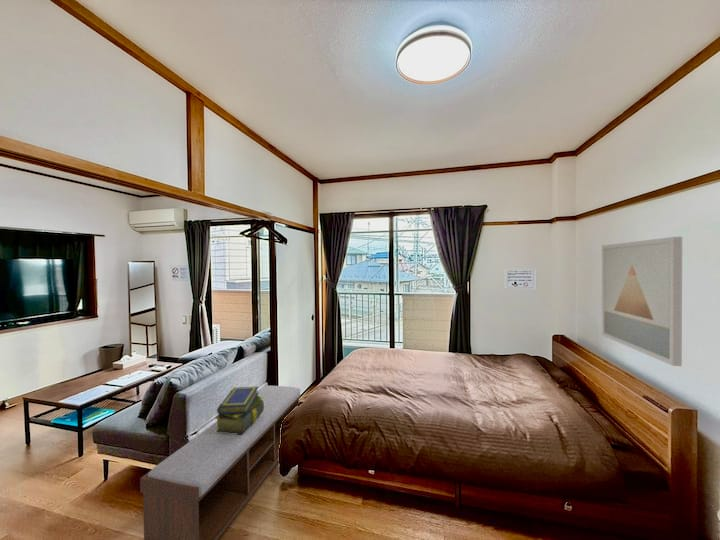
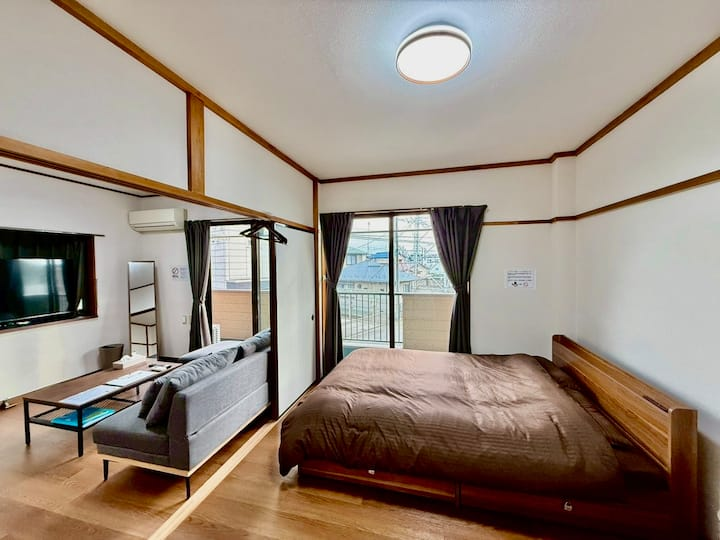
- bench [139,385,301,540]
- stack of books [214,386,264,435]
- wall art [601,236,683,367]
